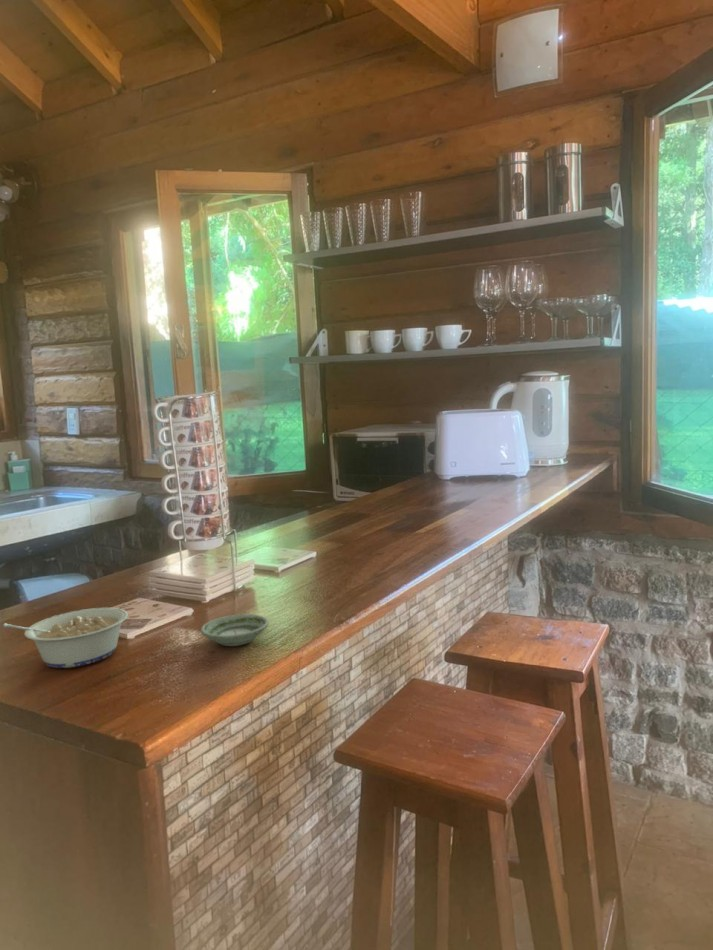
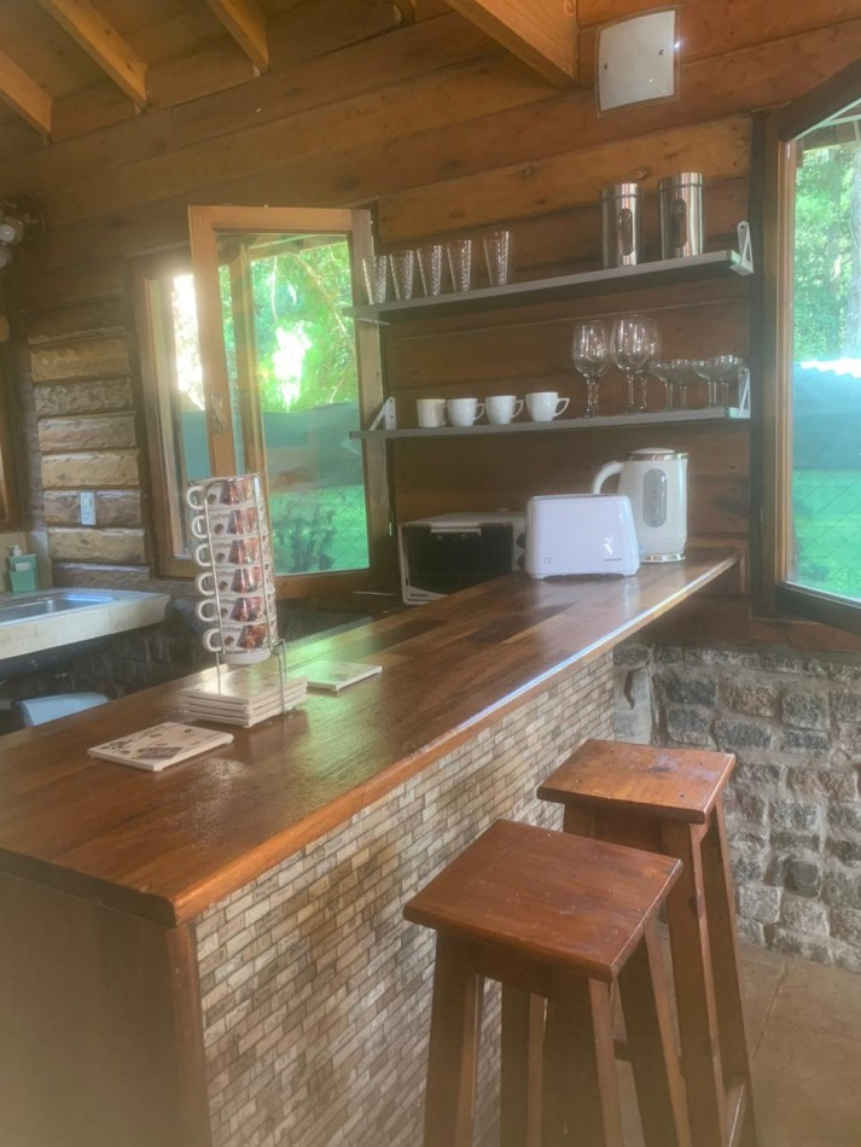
- saucer [200,613,270,647]
- legume [2,607,129,669]
